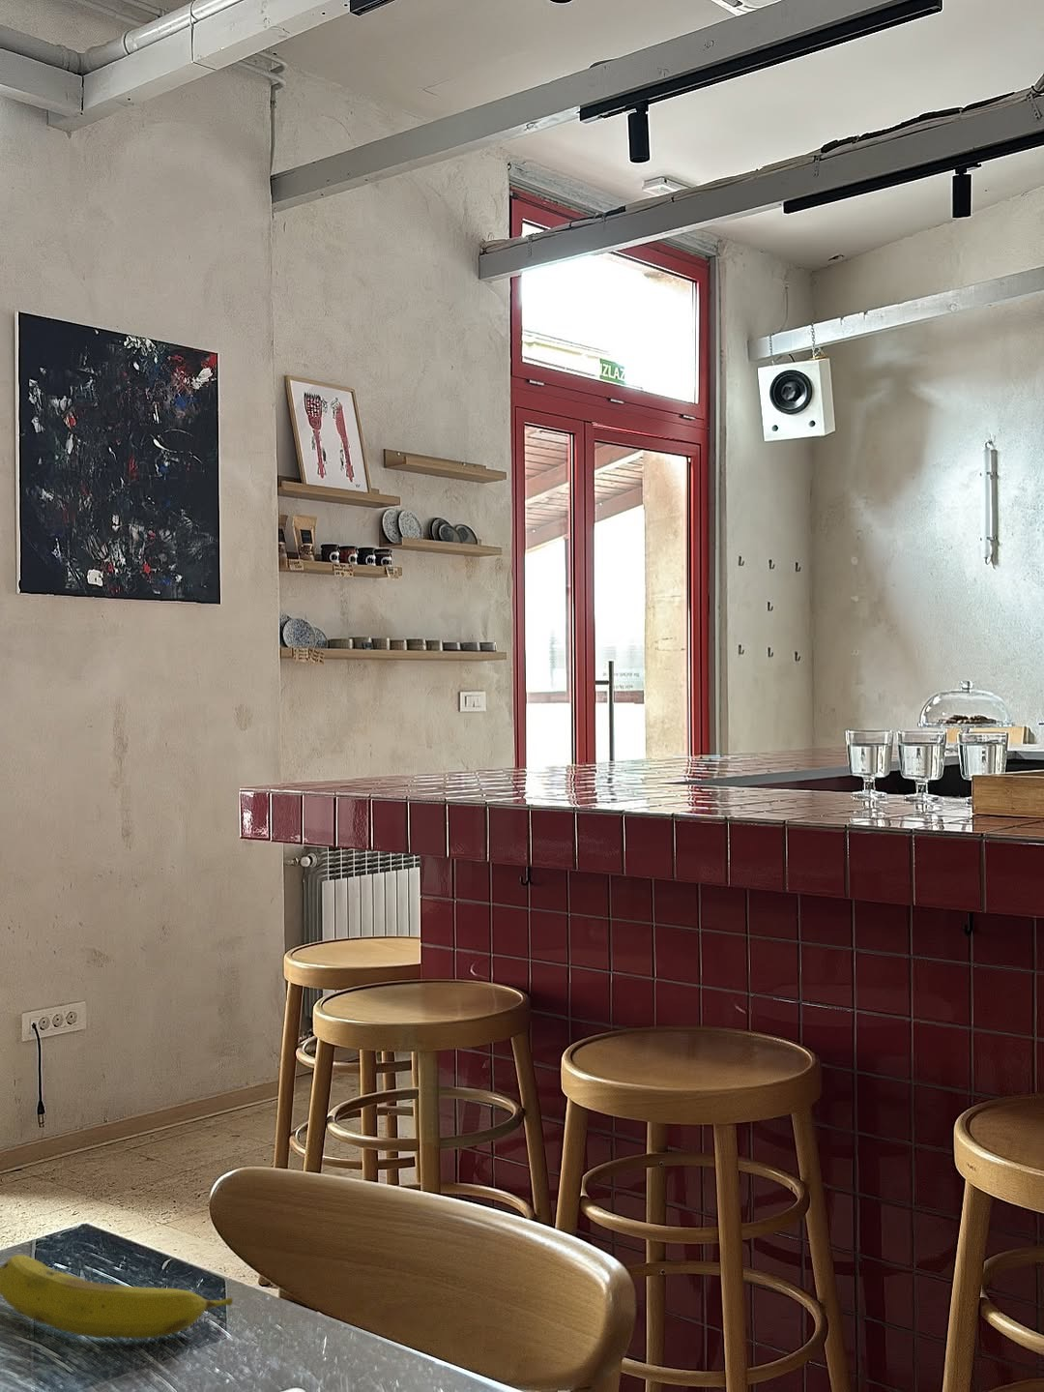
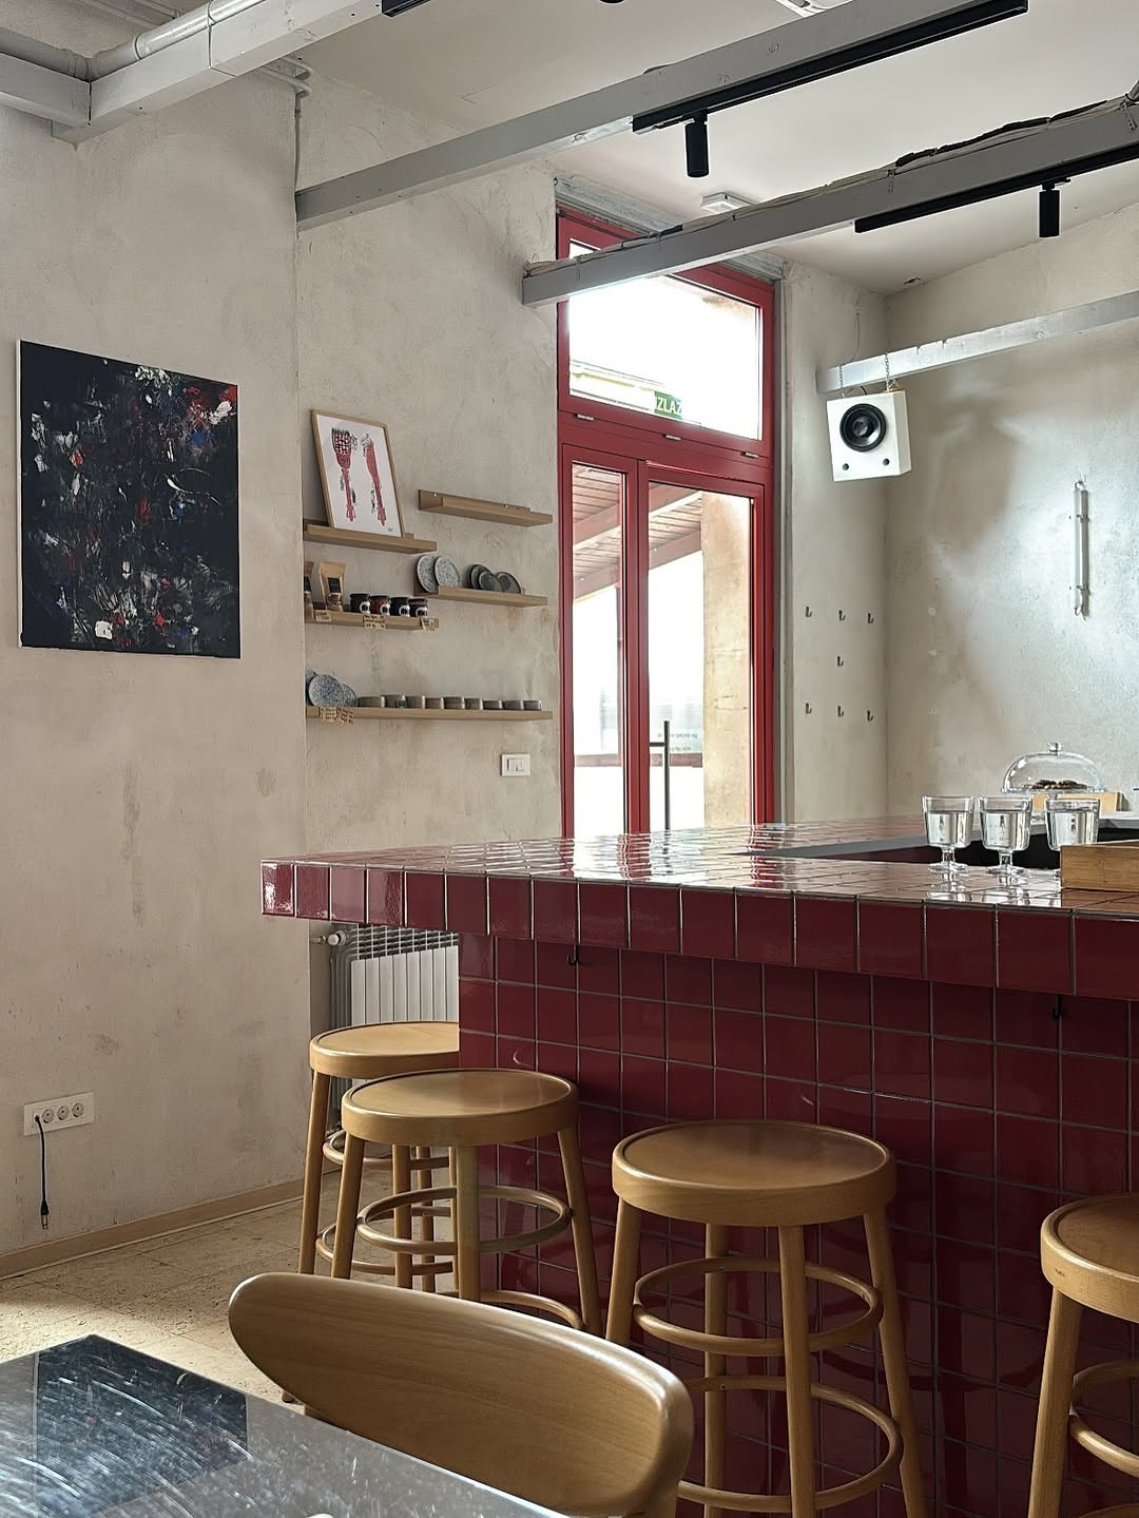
- fruit [0,1254,234,1339]
